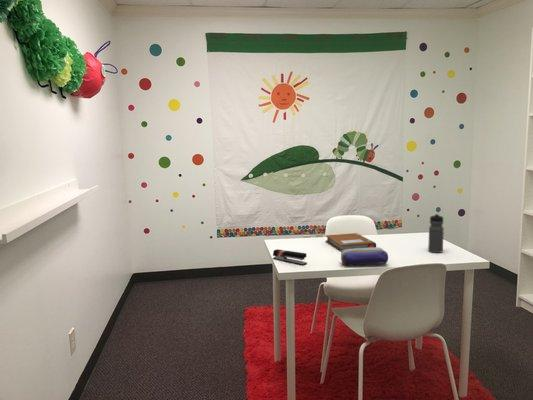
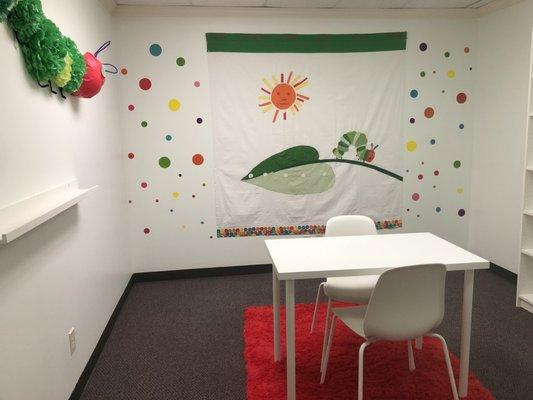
- notebook [325,232,377,252]
- stapler [272,248,308,266]
- pencil case [340,246,389,266]
- water bottle [427,213,445,254]
